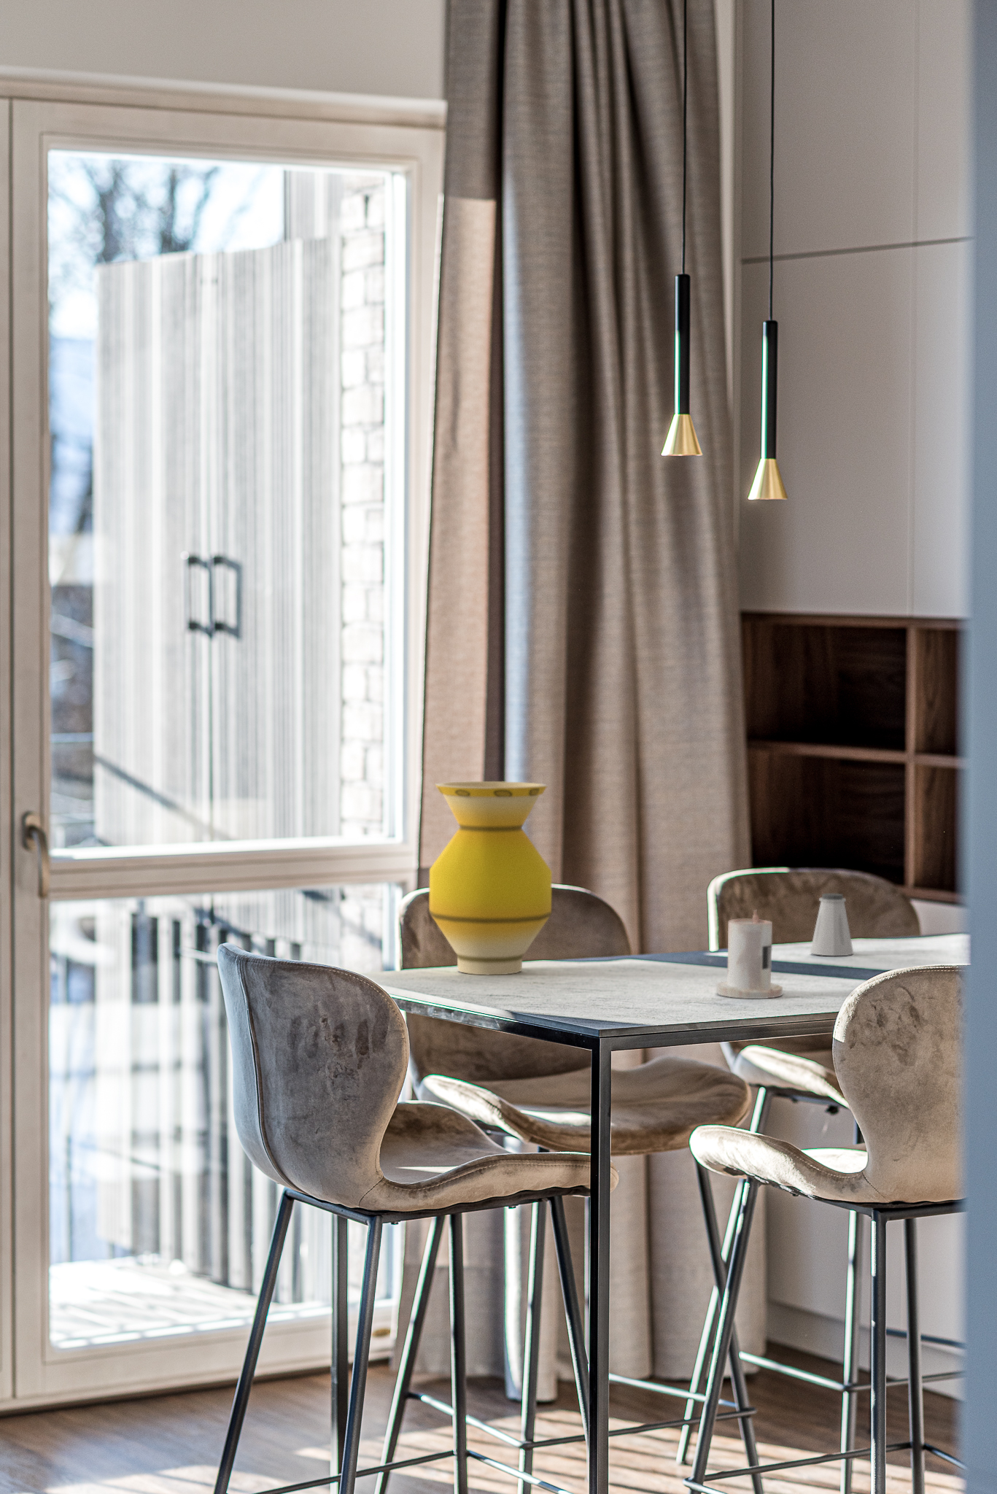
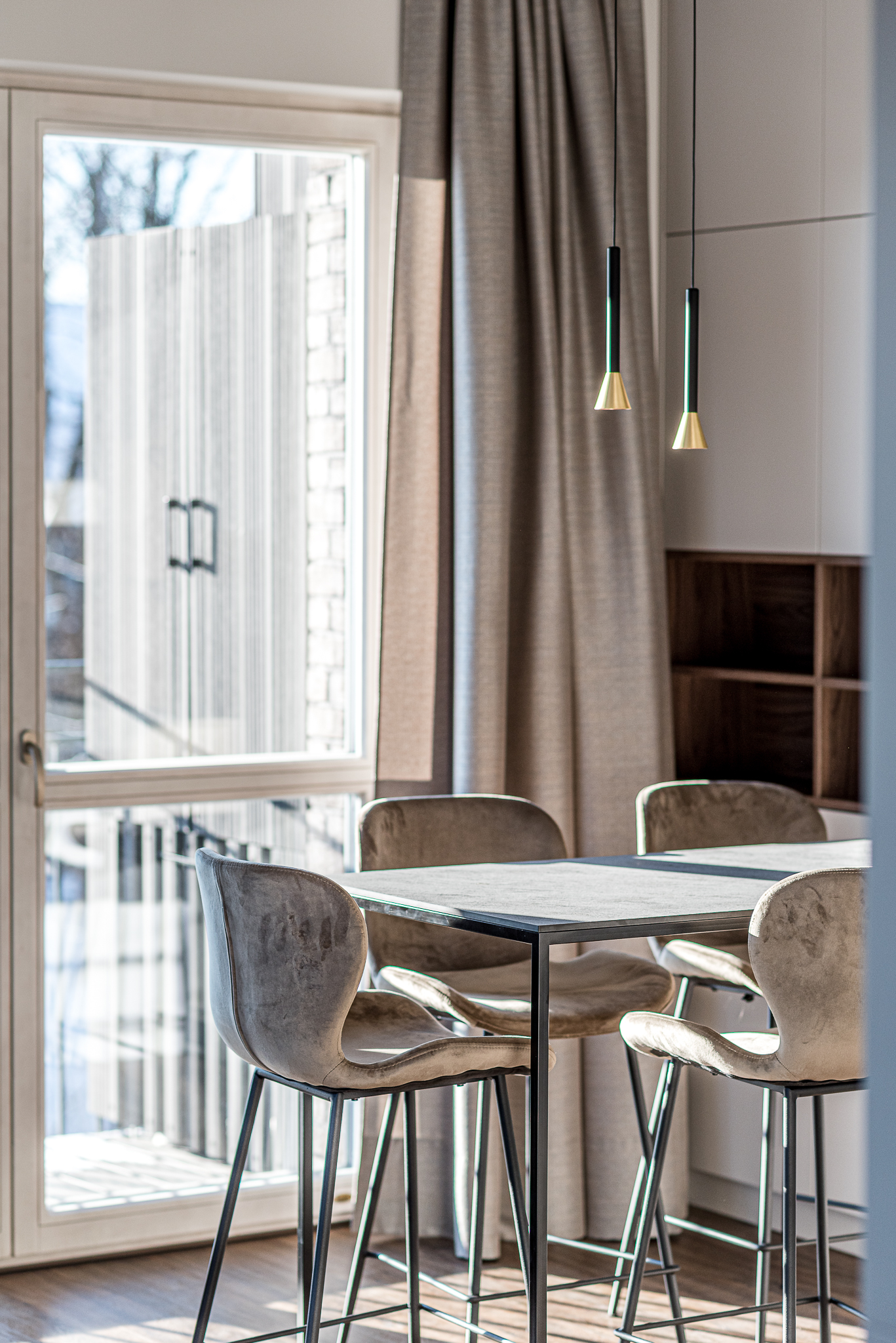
- candle [715,909,783,999]
- vase [428,781,553,976]
- saltshaker [810,893,855,957]
